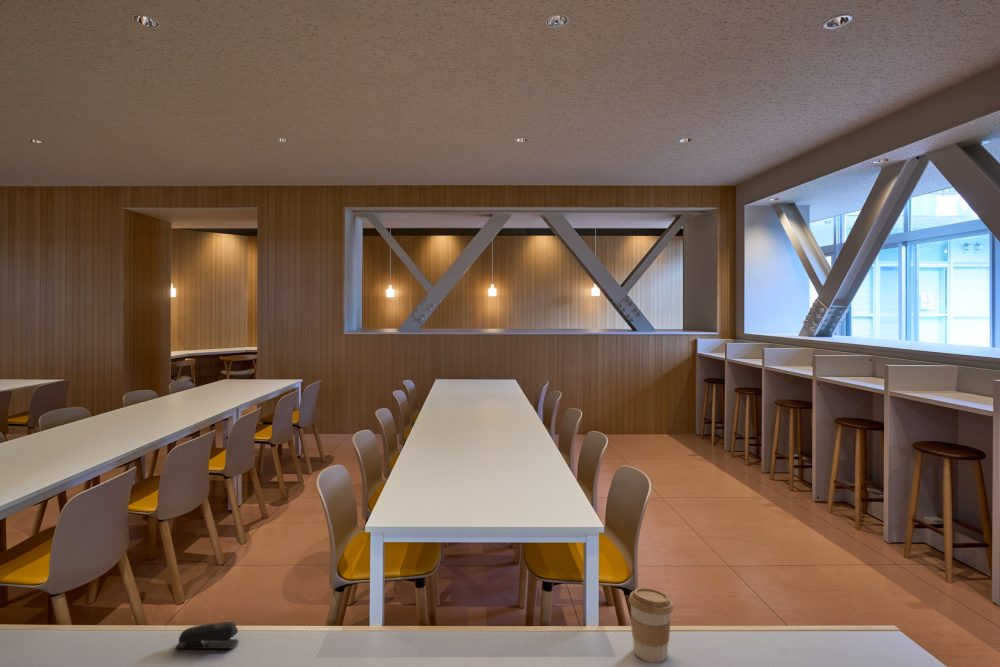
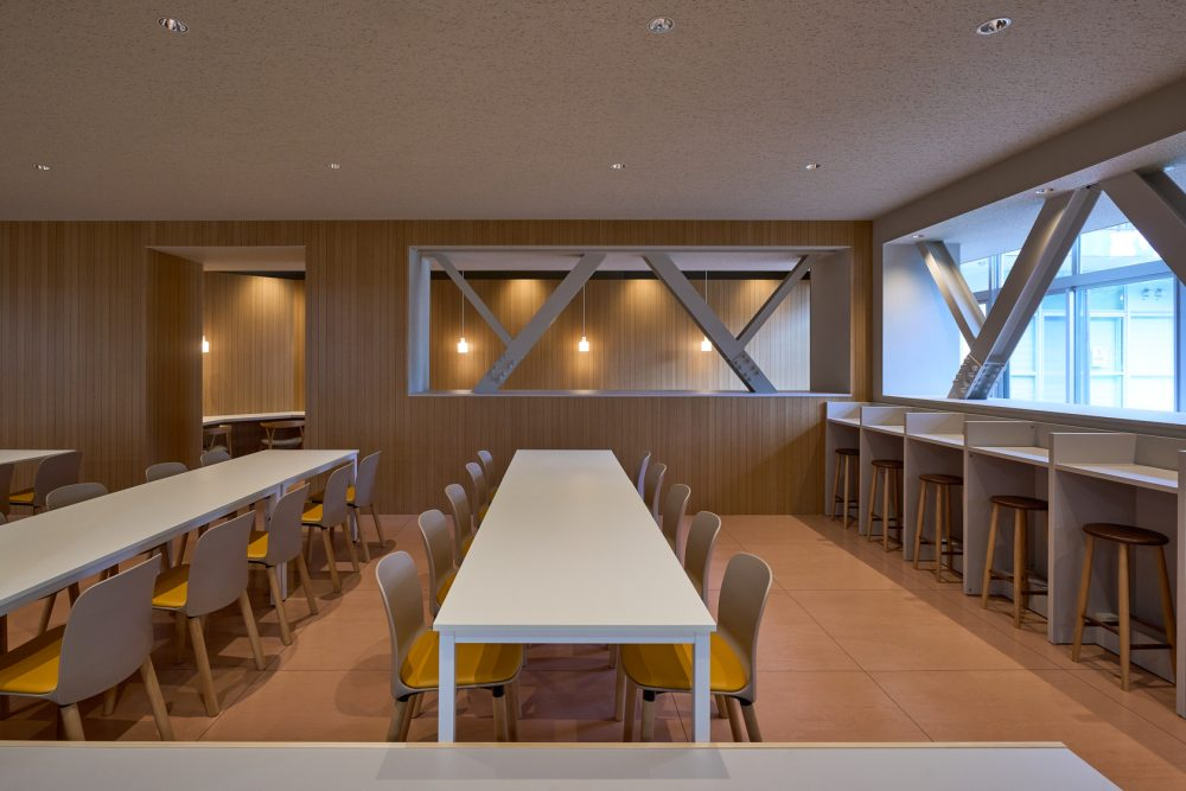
- stapler [175,621,239,650]
- coffee cup [628,587,674,663]
